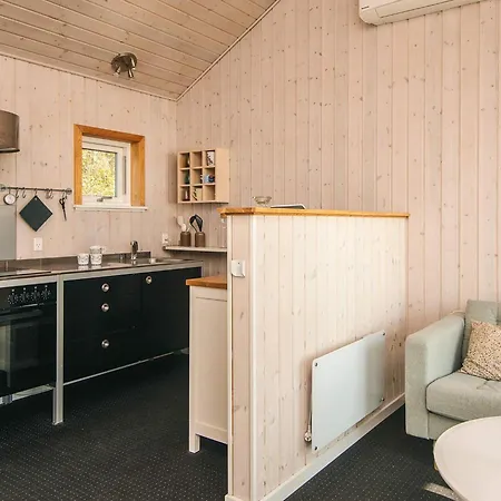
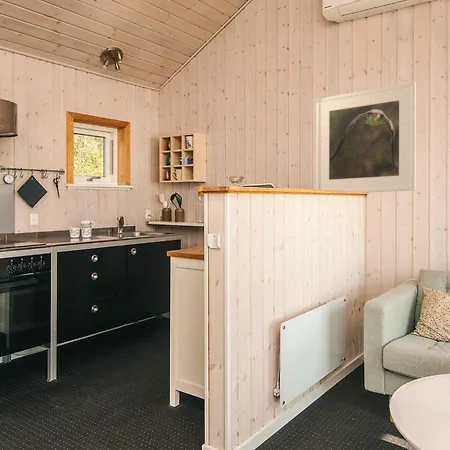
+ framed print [315,81,417,193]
